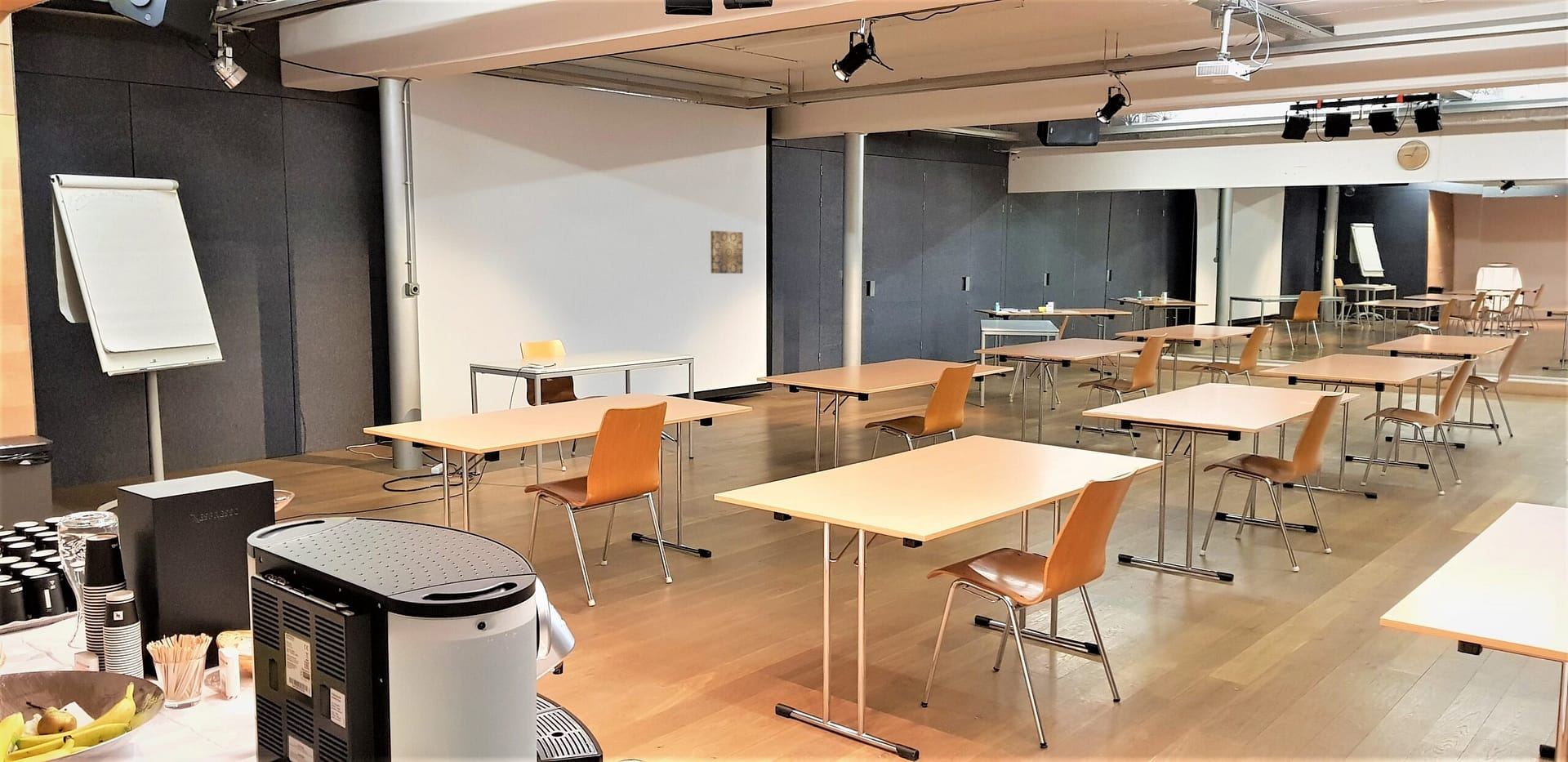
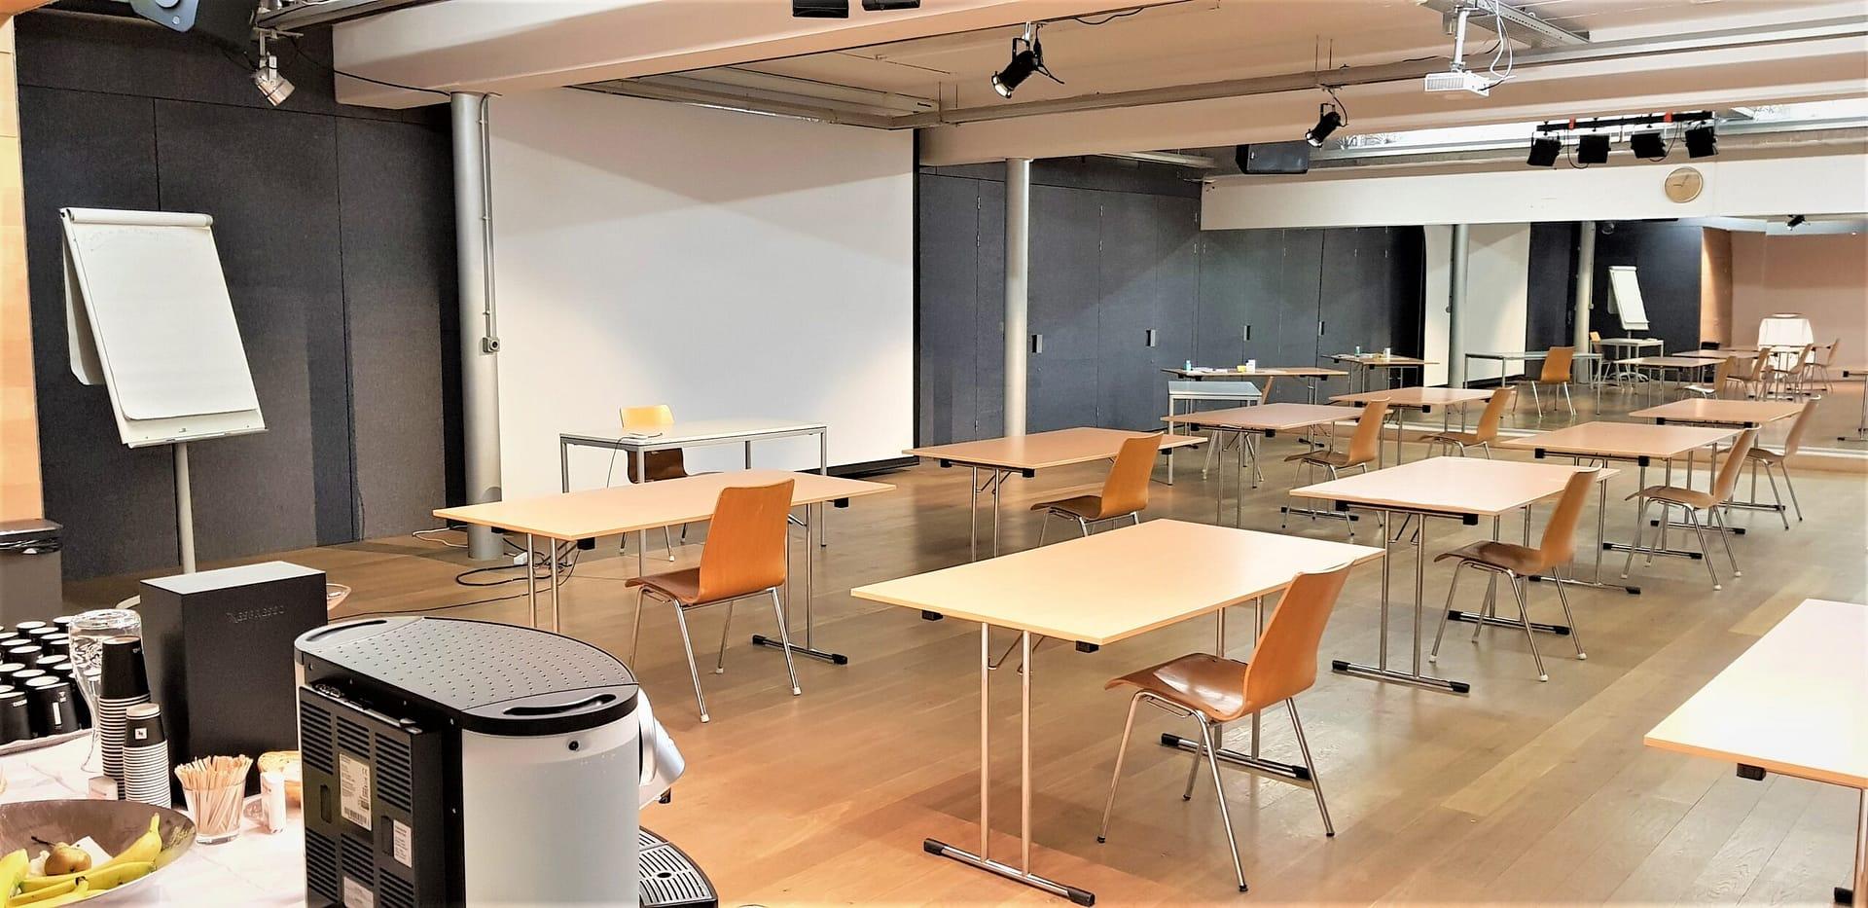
- wall art [710,230,744,274]
